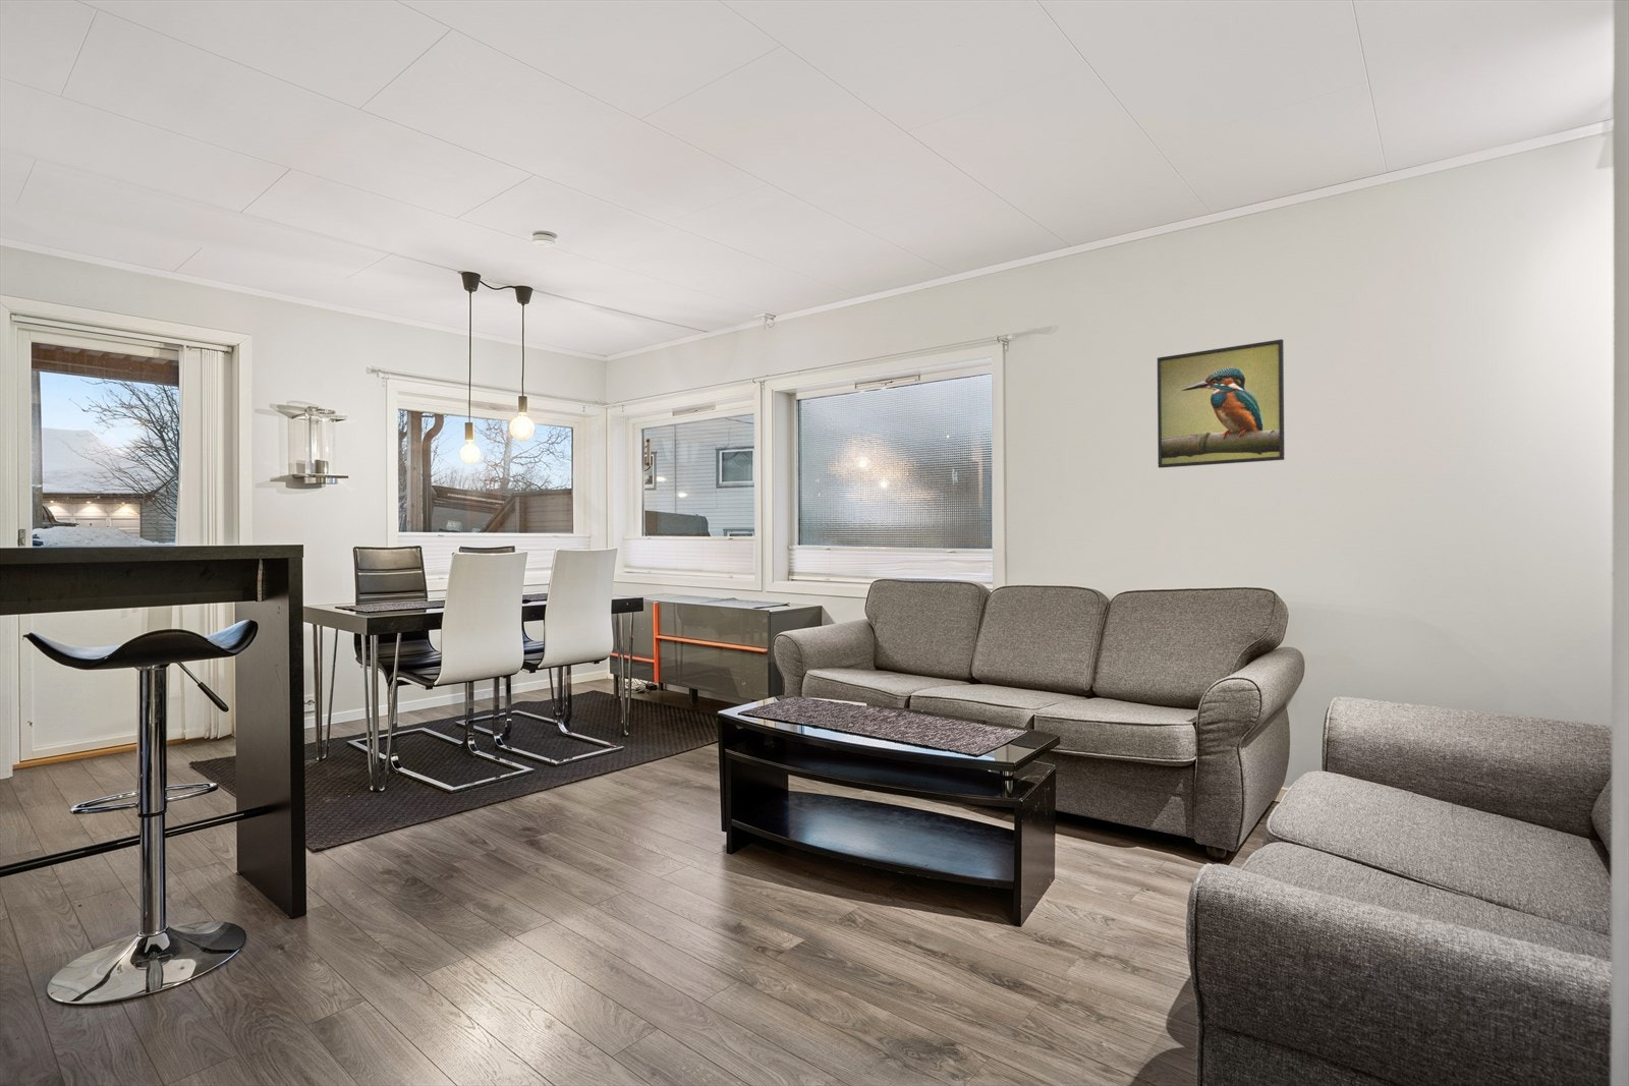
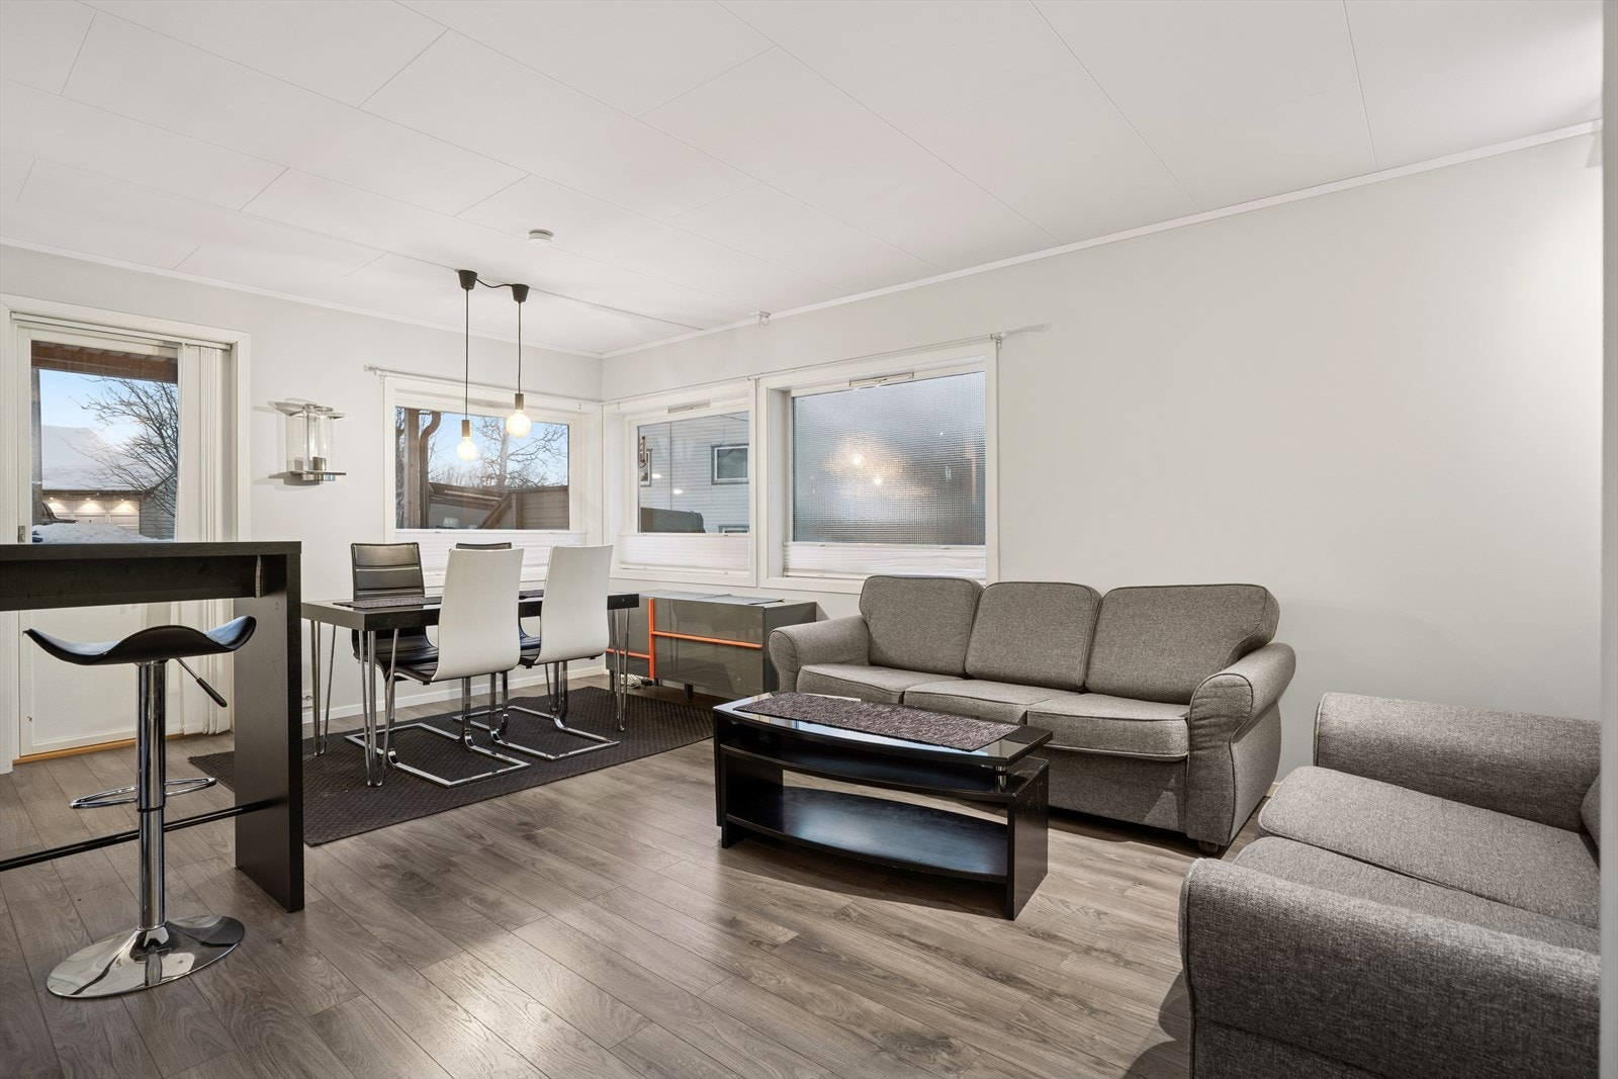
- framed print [1156,338,1285,469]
